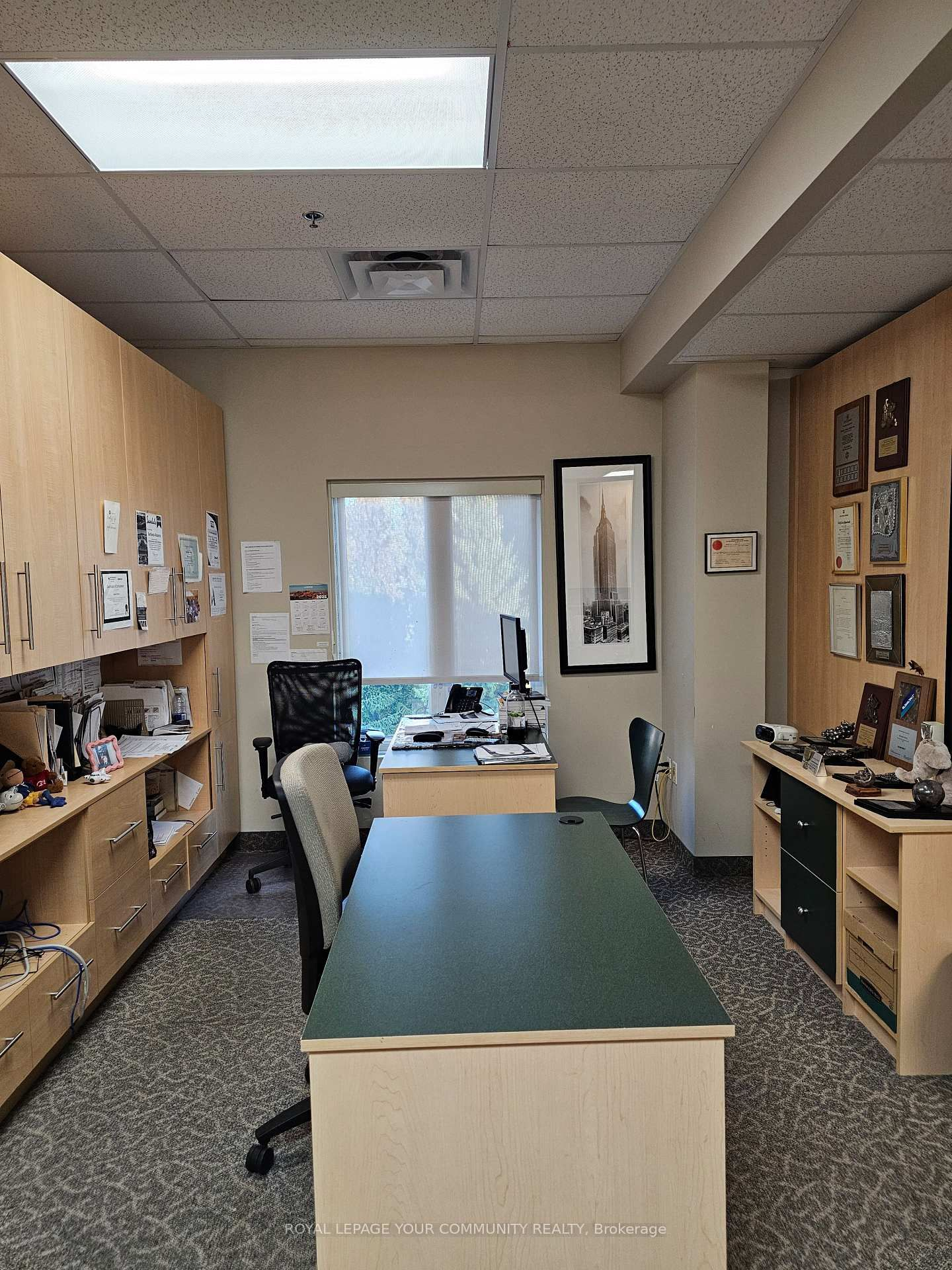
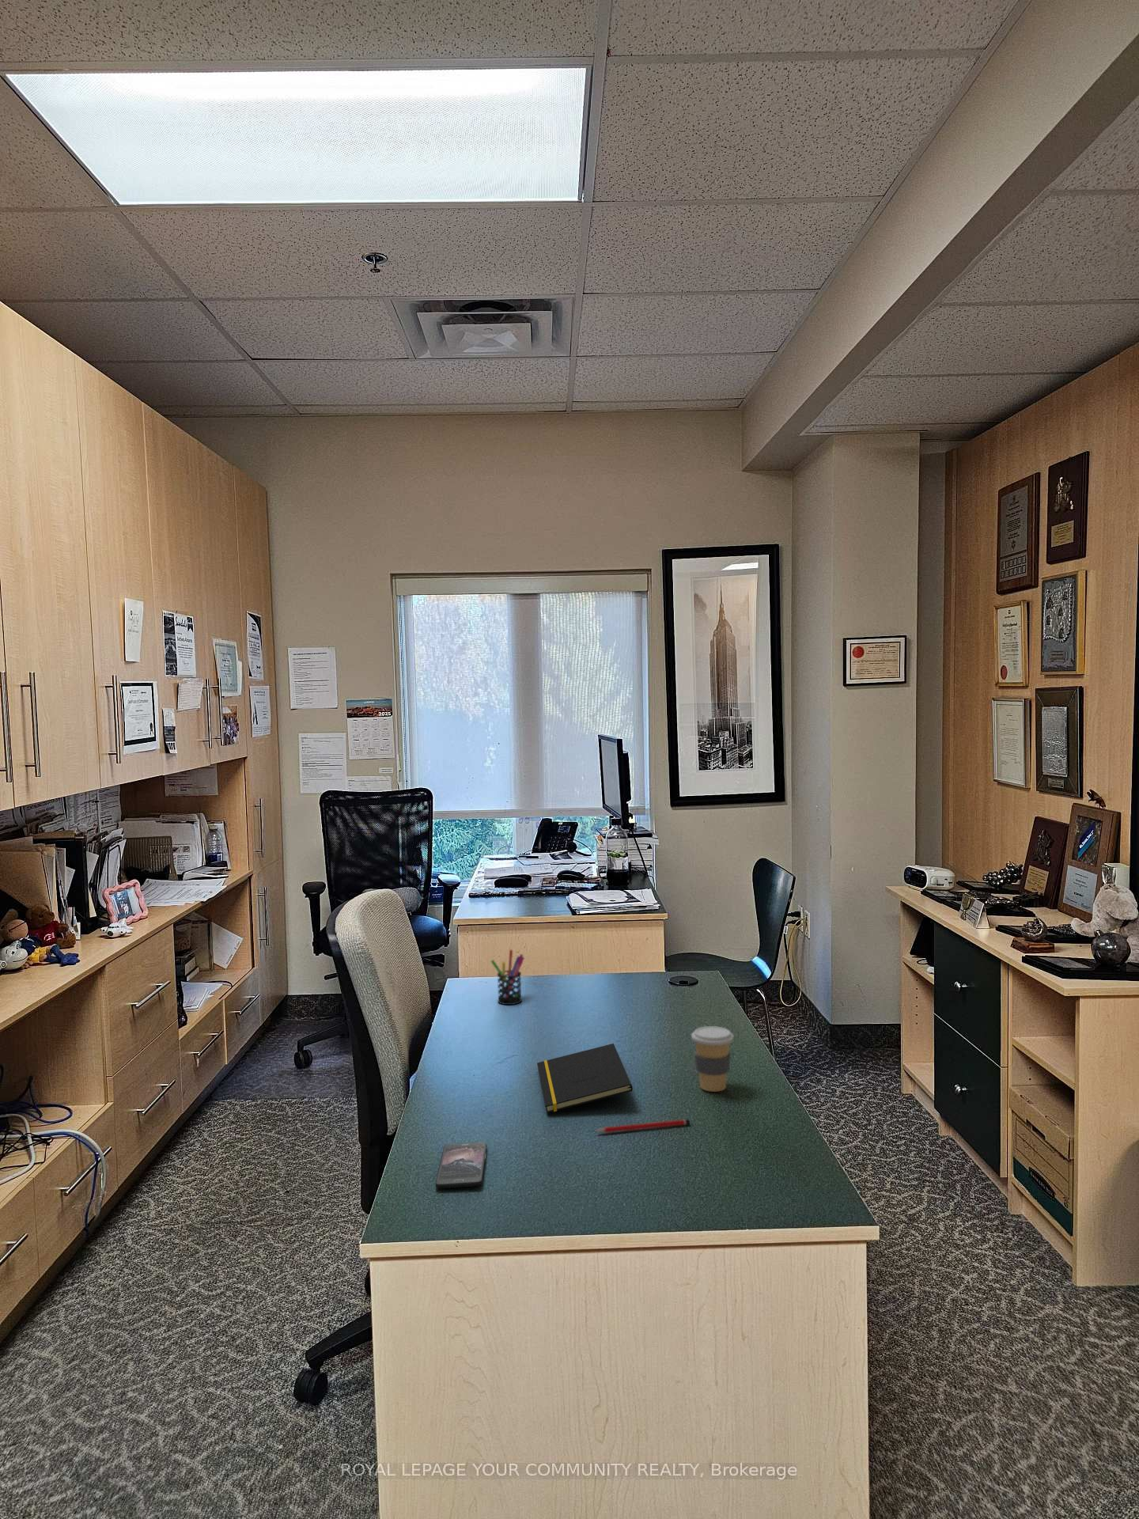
+ pen holder [491,948,525,1006]
+ coffee cup [690,1025,735,1092]
+ pencil [592,1118,690,1134]
+ notepad [536,1043,634,1114]
+ smartphone [436,1141,487,1189]
